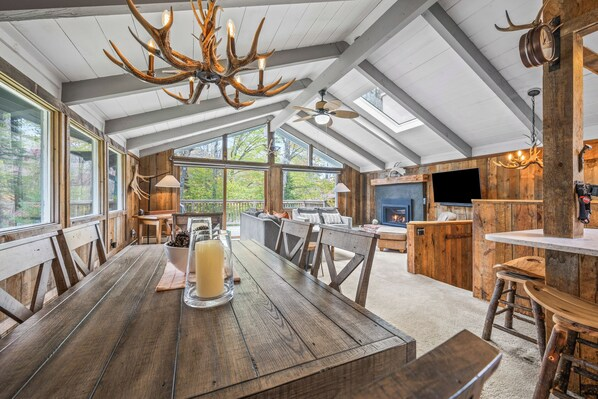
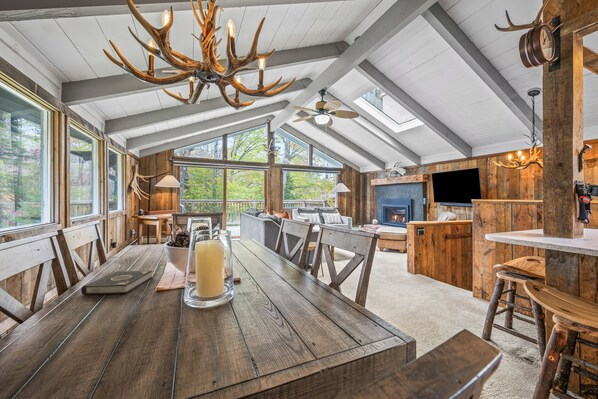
+ book [80,270,154,295]
